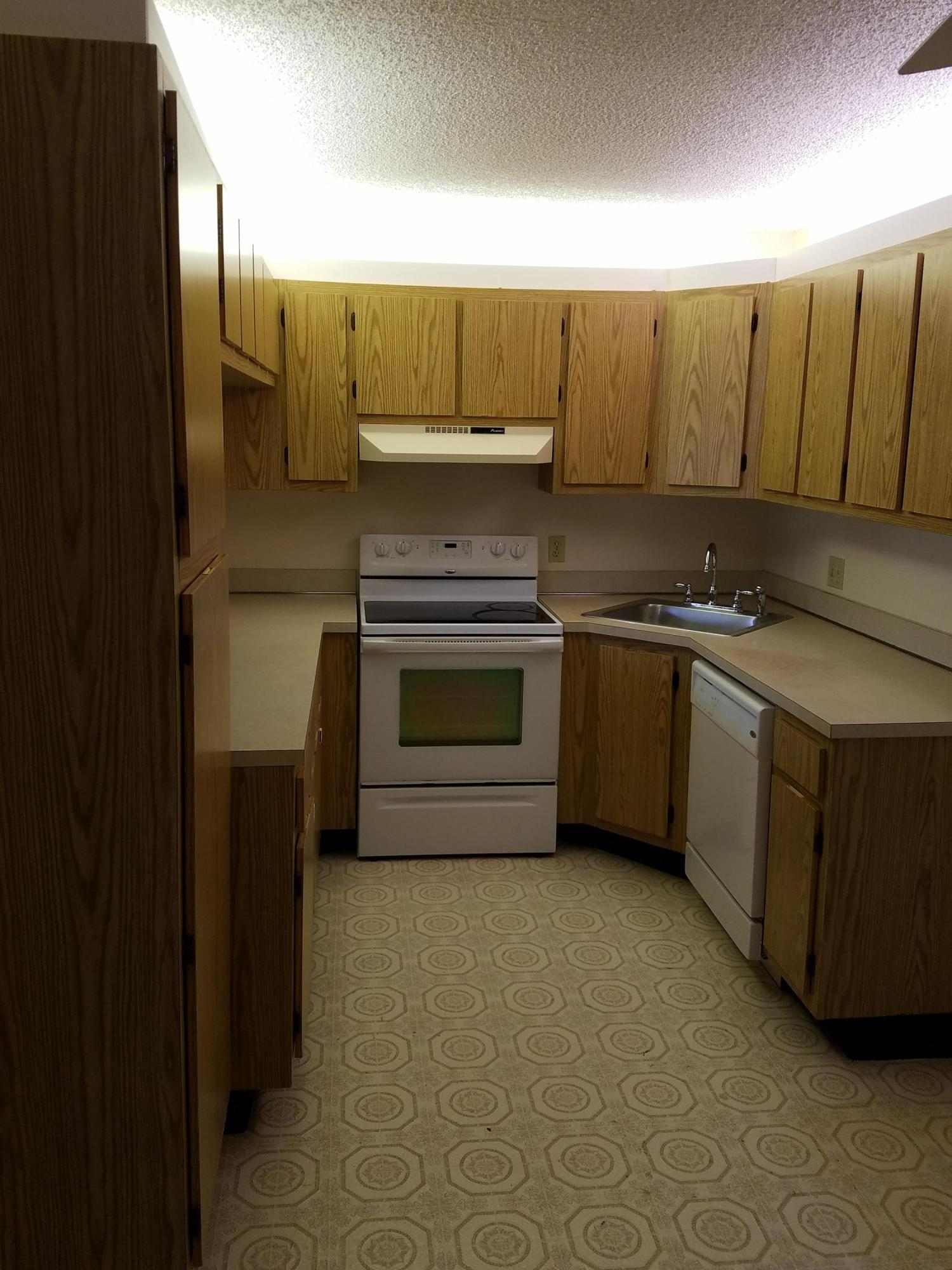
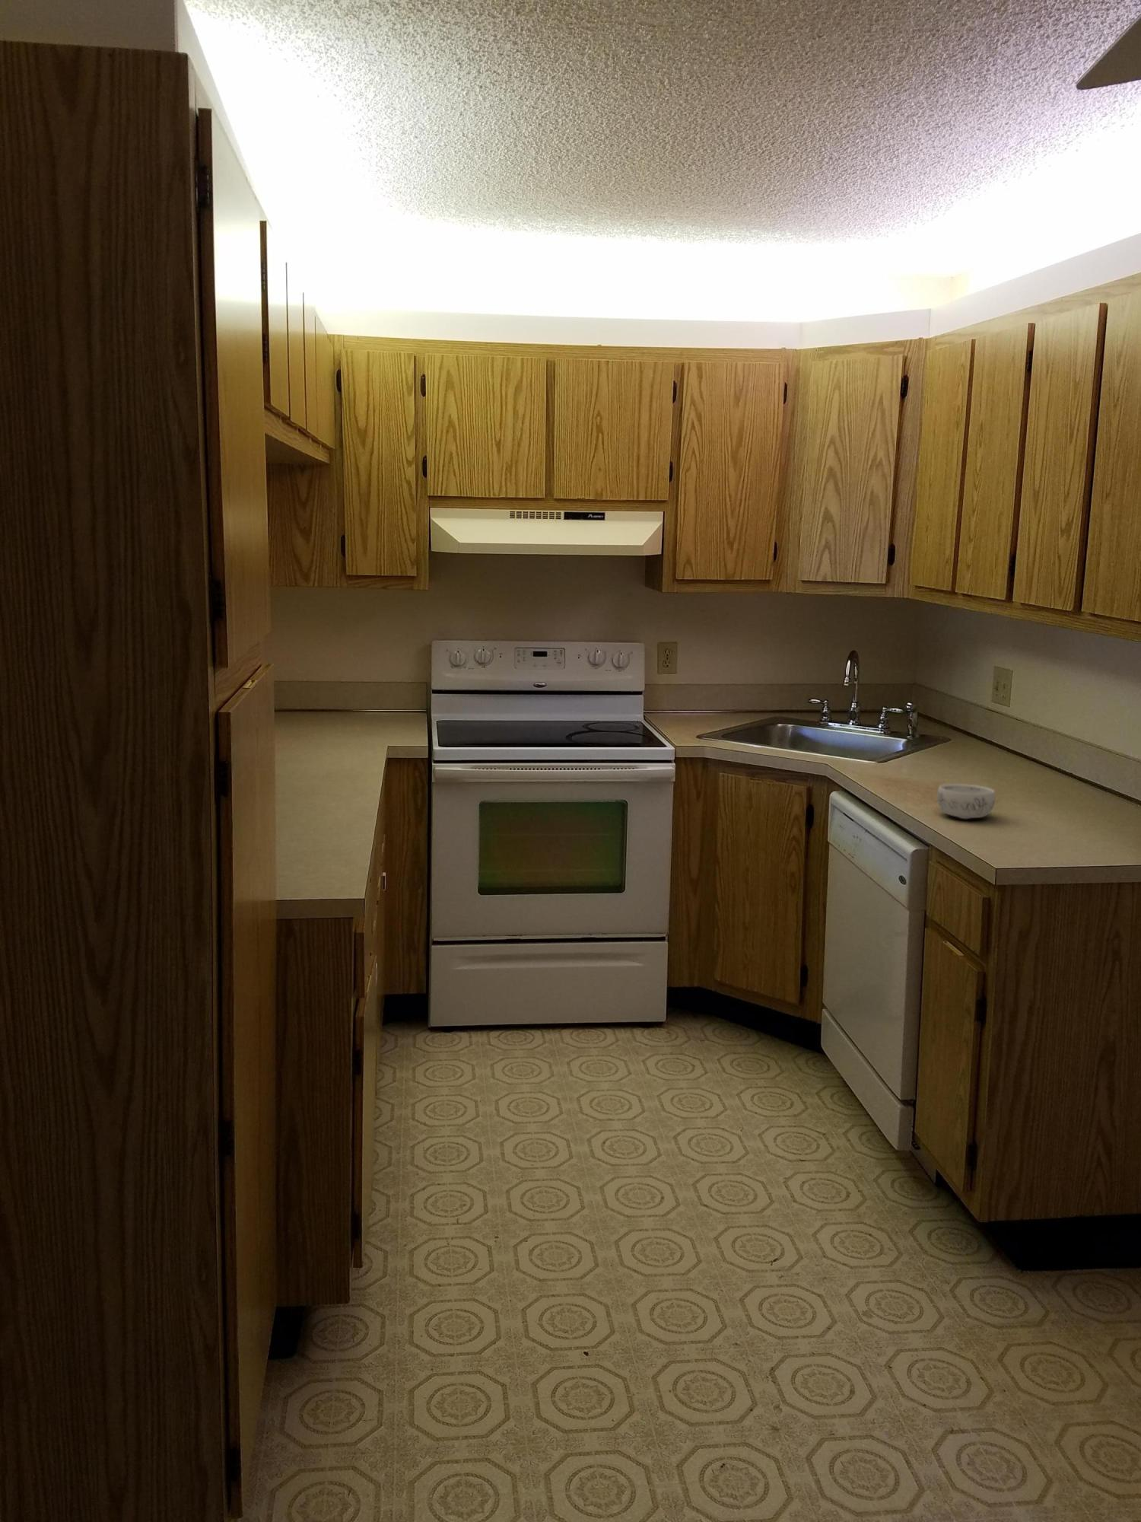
+ decorative bowl [936,783,996,820]
